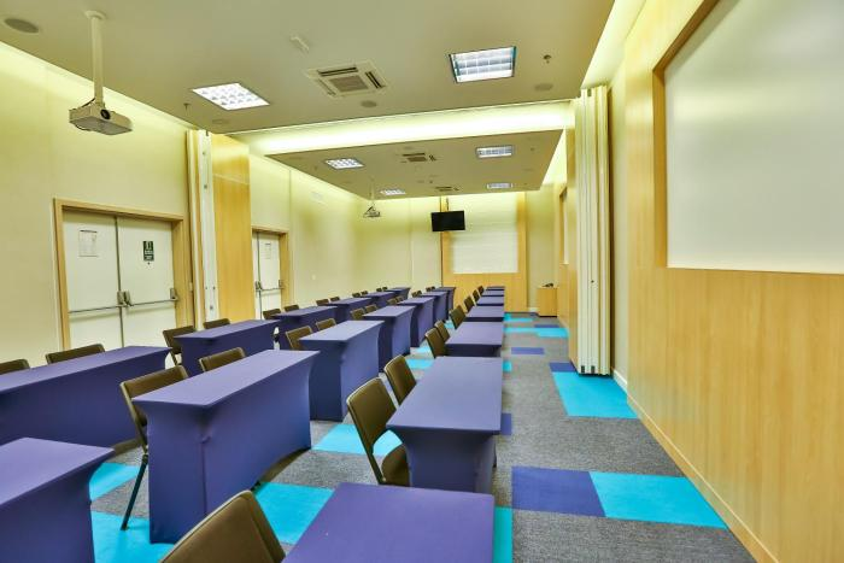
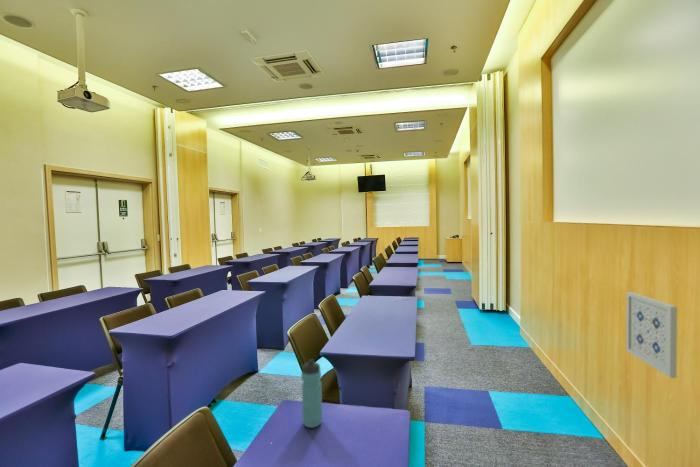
+ water bottle [300,358,323,429]
+ wall art [625,291,678,379]
